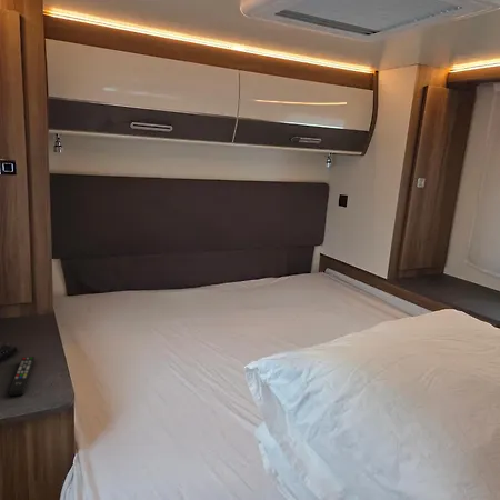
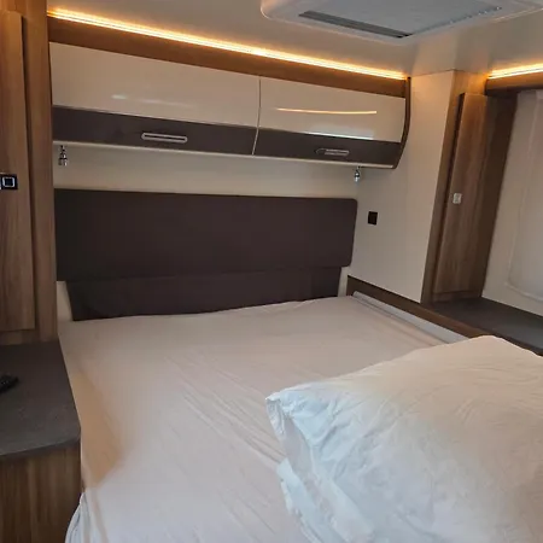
- remote control [8,356,36,397]
